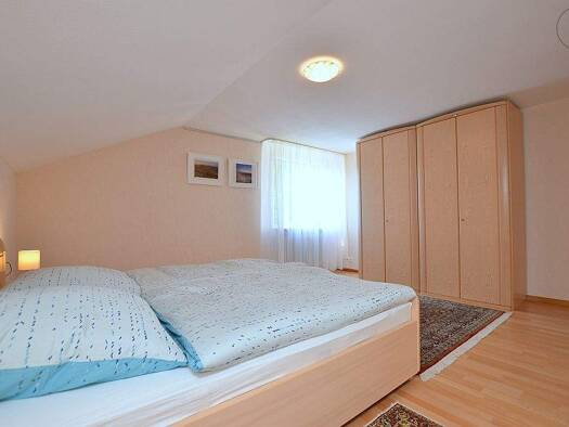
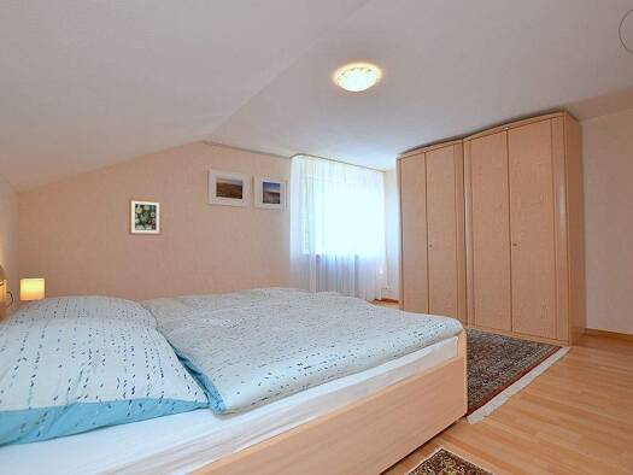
+ wall art [128,197,163,236]
